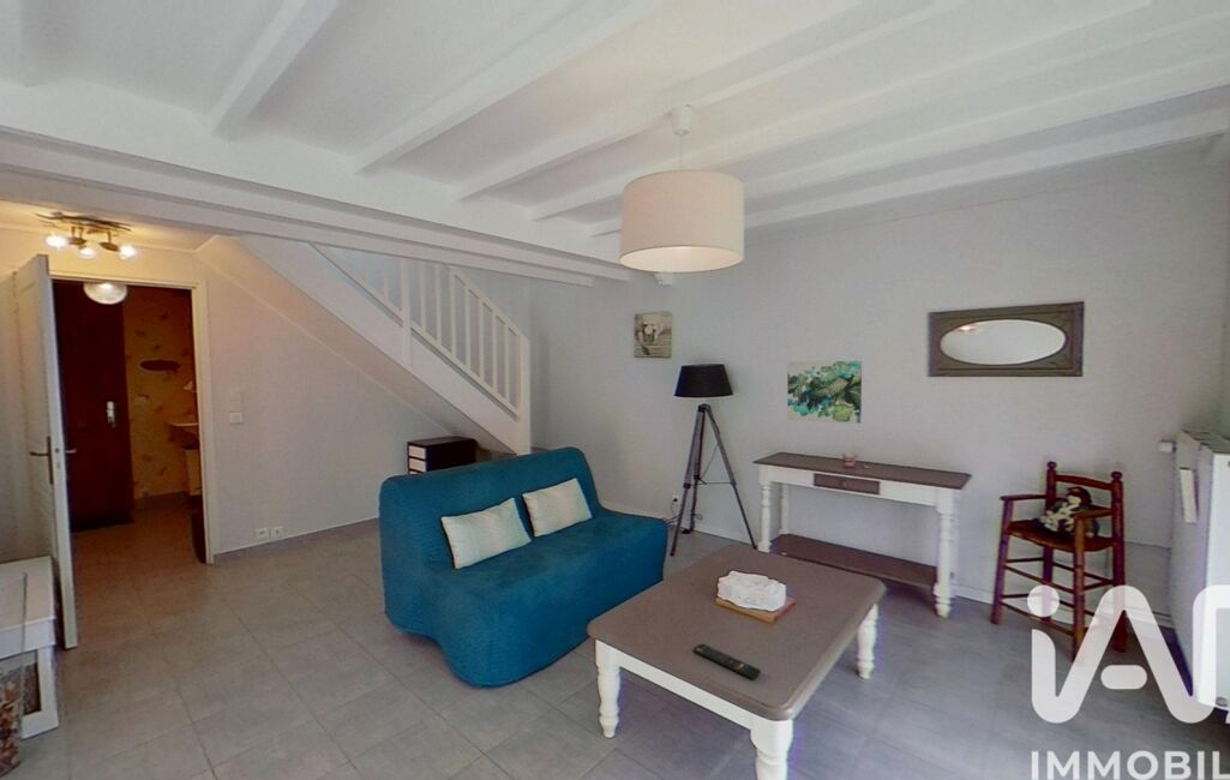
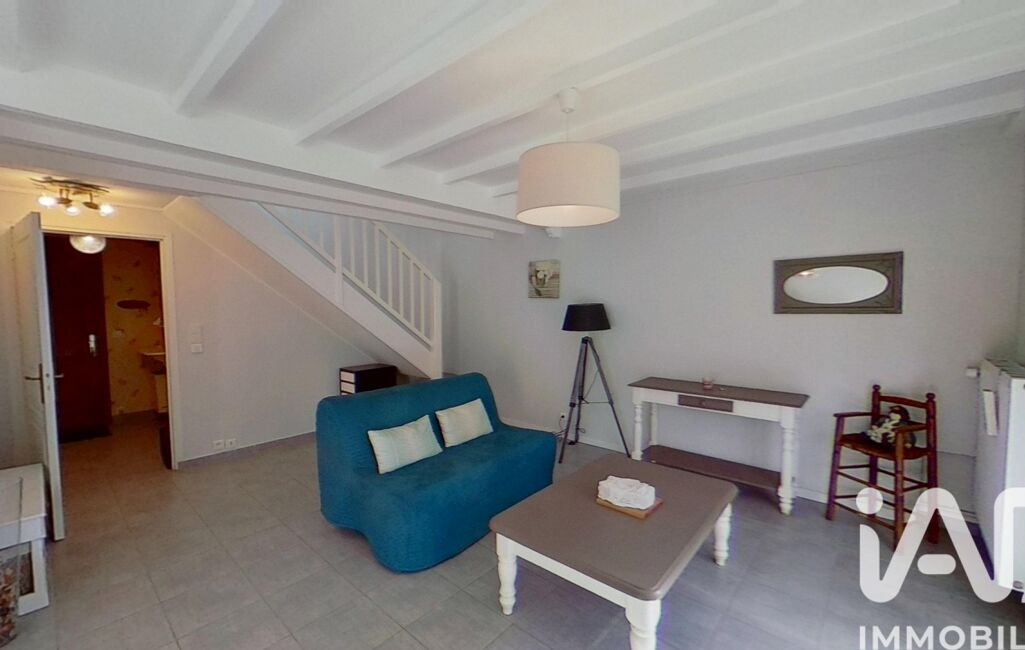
- wall art [786,360,863,425]
- remote control [692,642,762,680]
